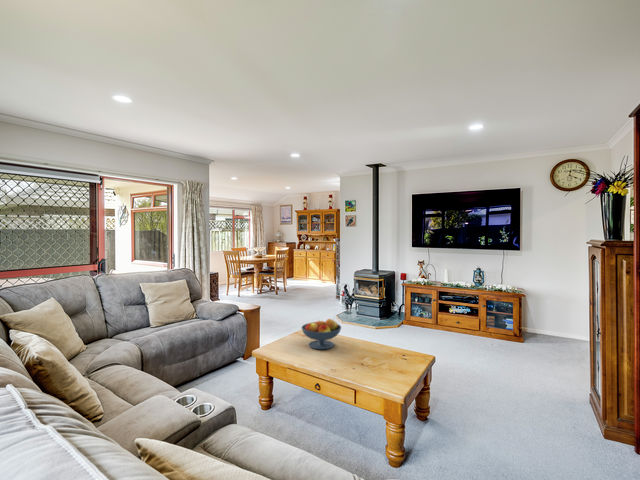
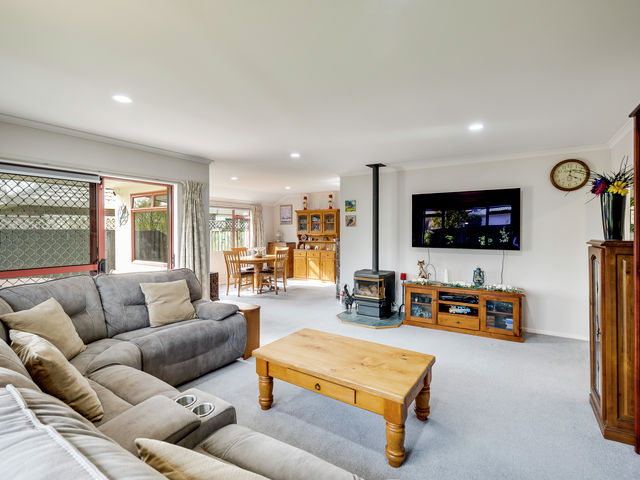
- fruit bowl [300,318,342,350]
